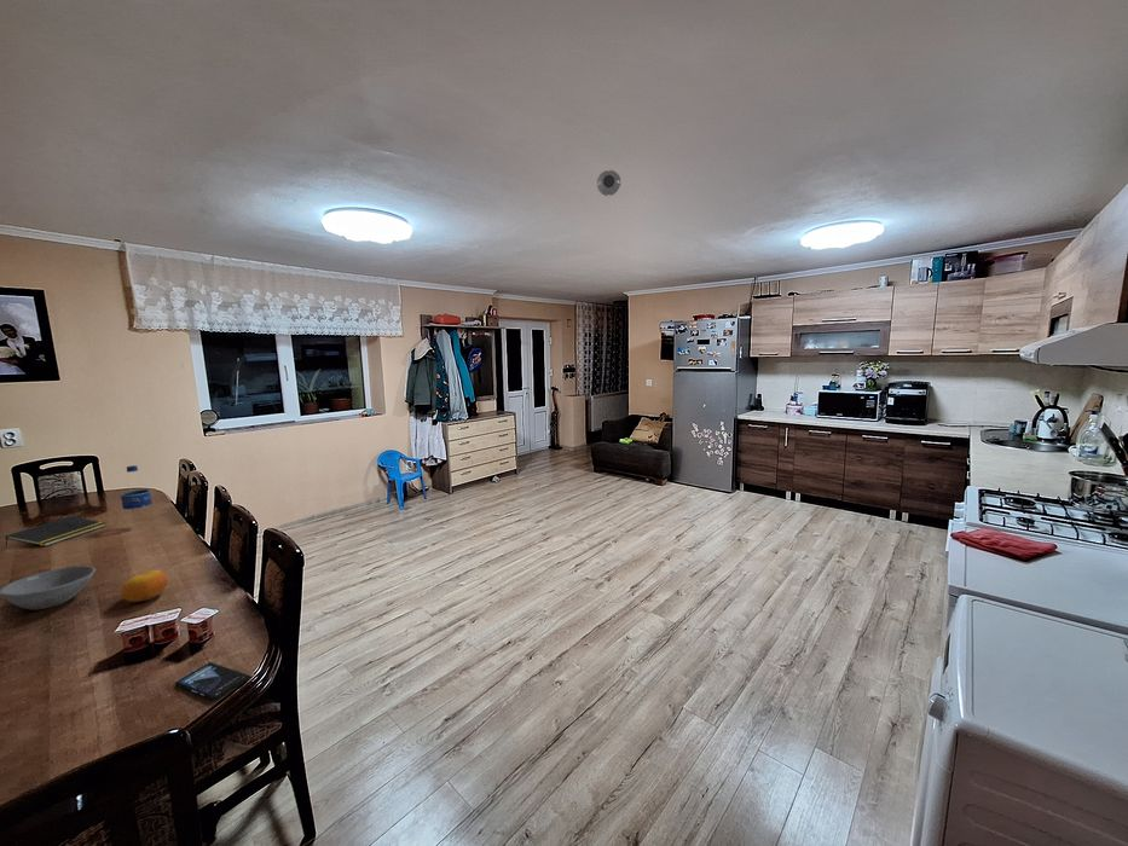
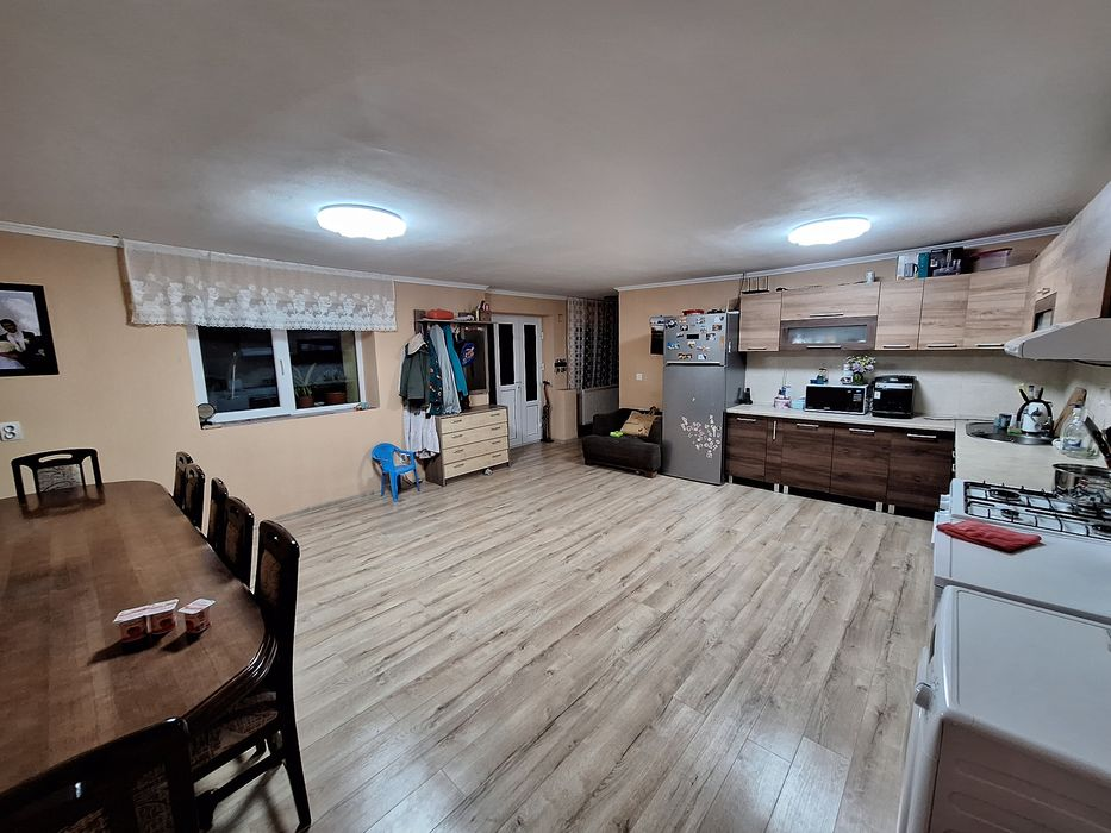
- bowl [0,564,97,612]
- smoke detector [596,169,621,197]
- notepad [4,515,106,547]
- fruit [120,569,169,603]
- water bottle [120,464,154,511]
- smartphone [174,661,251,702]
